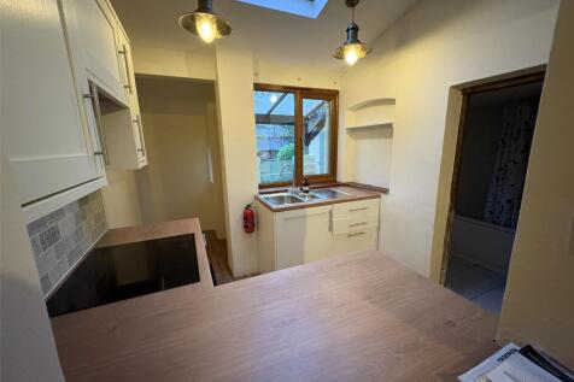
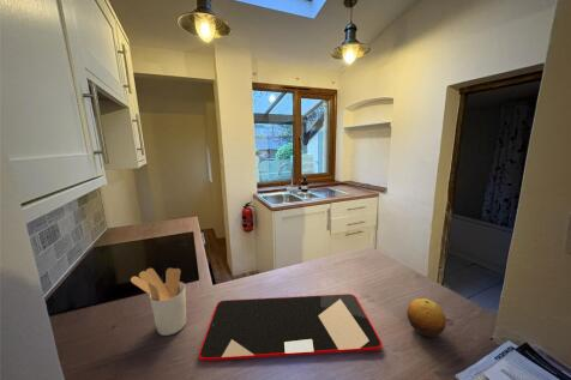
+ cutting board [198,292,384,362]
+ fruit [405,297,447,338]
+ utensil holder [130,267,187,337]
